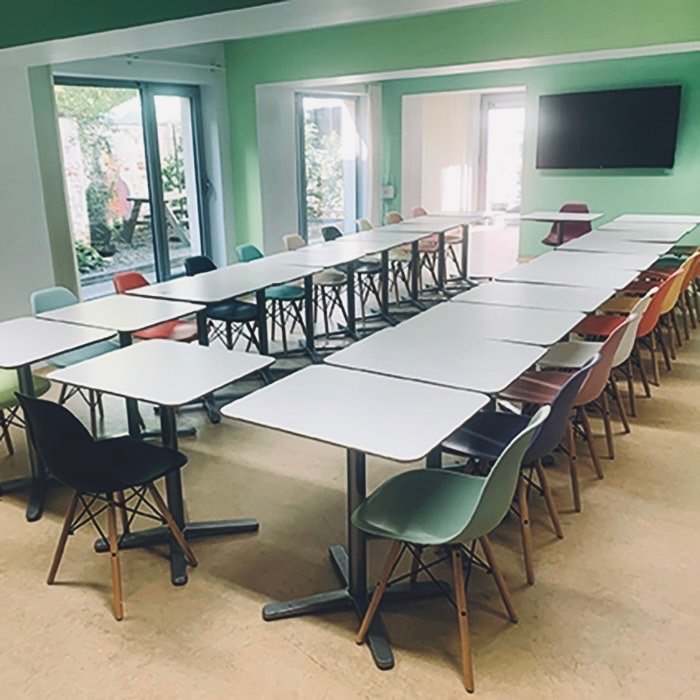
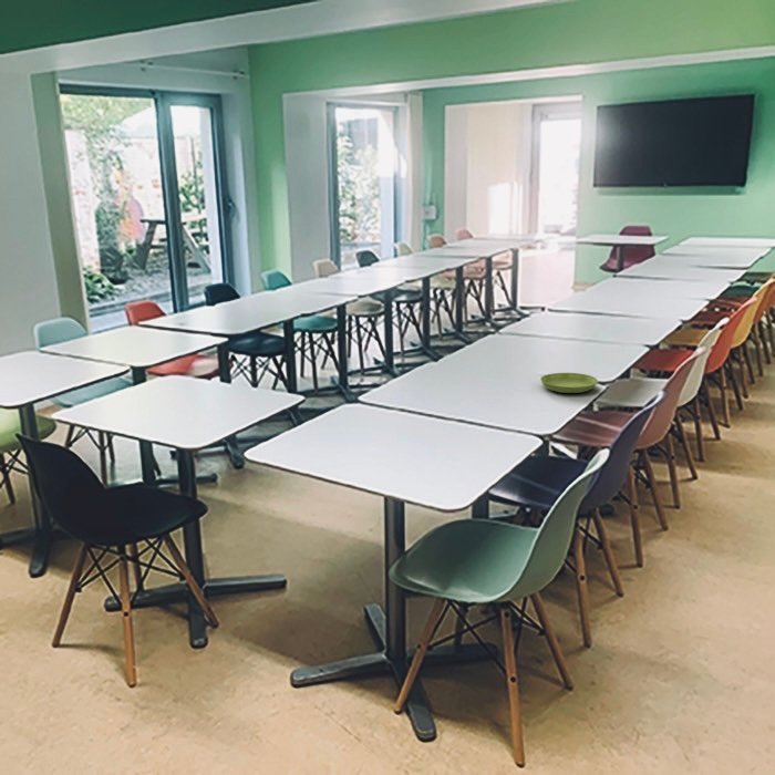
+ saucer [539,372,599,394]
